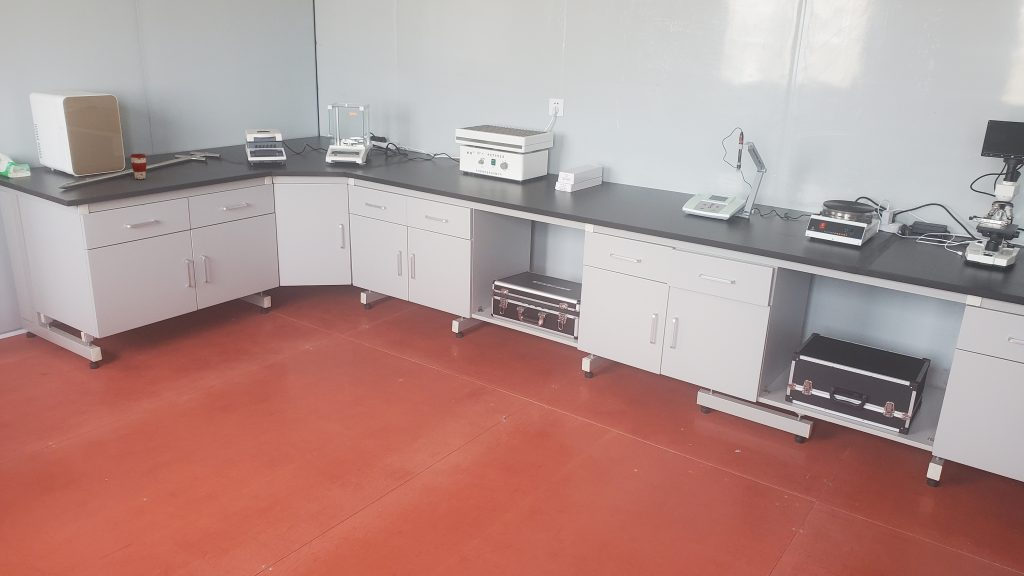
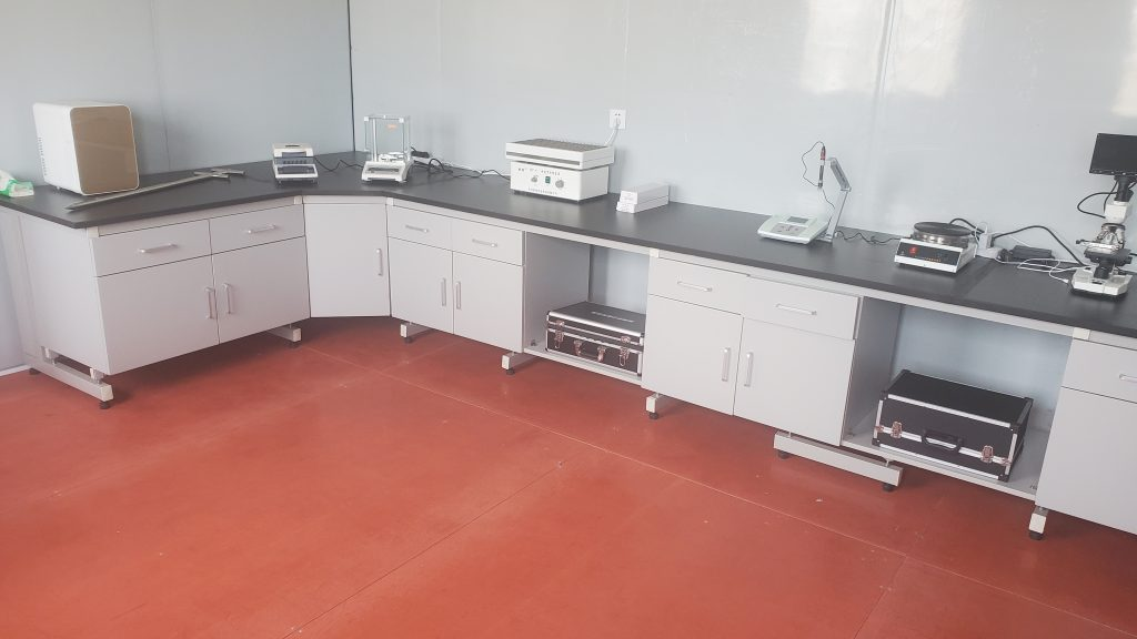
- coffee cup [129,153,148,180]
